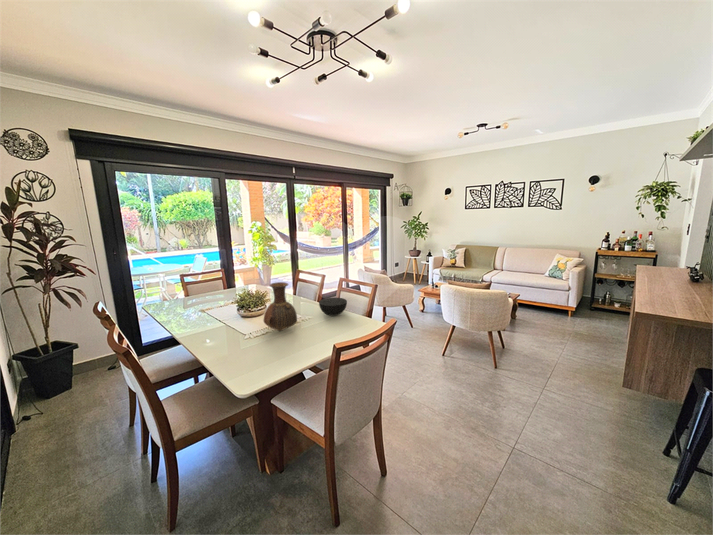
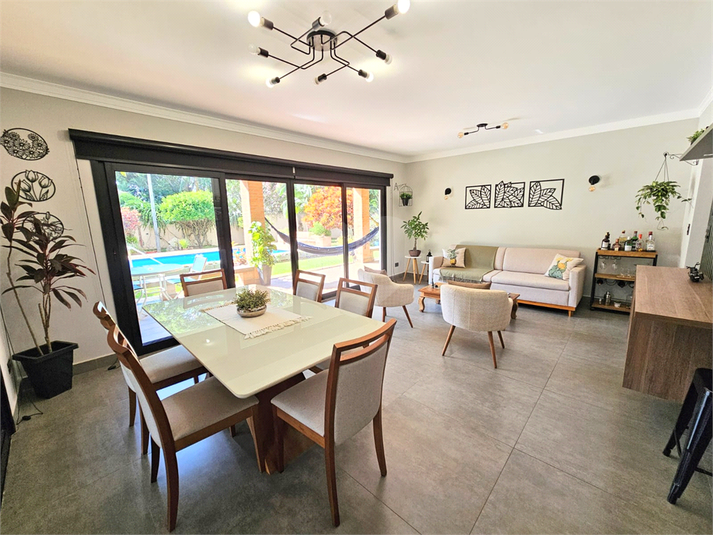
- vase [263,281,298,332]
- bowl [318,297,348,317]
